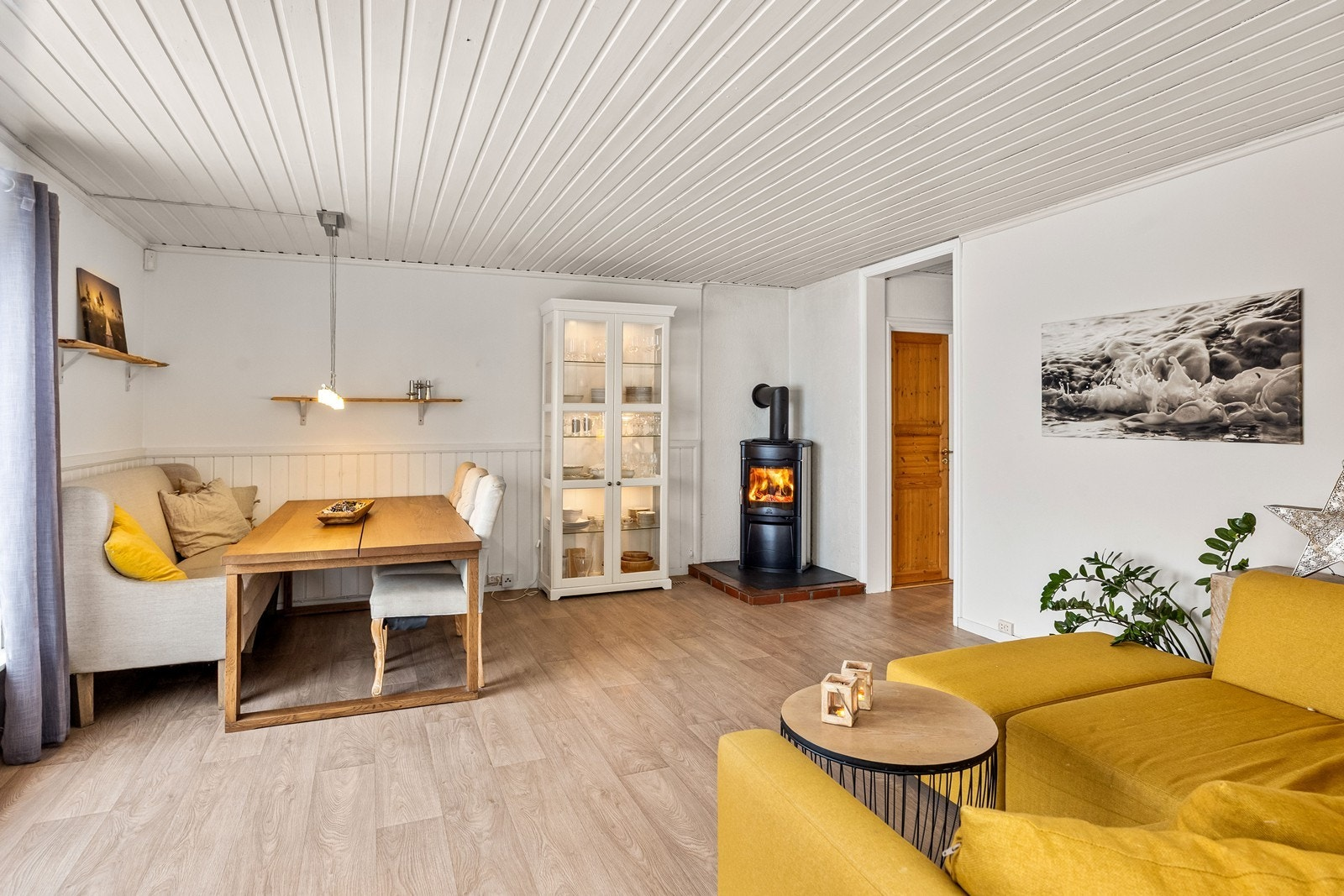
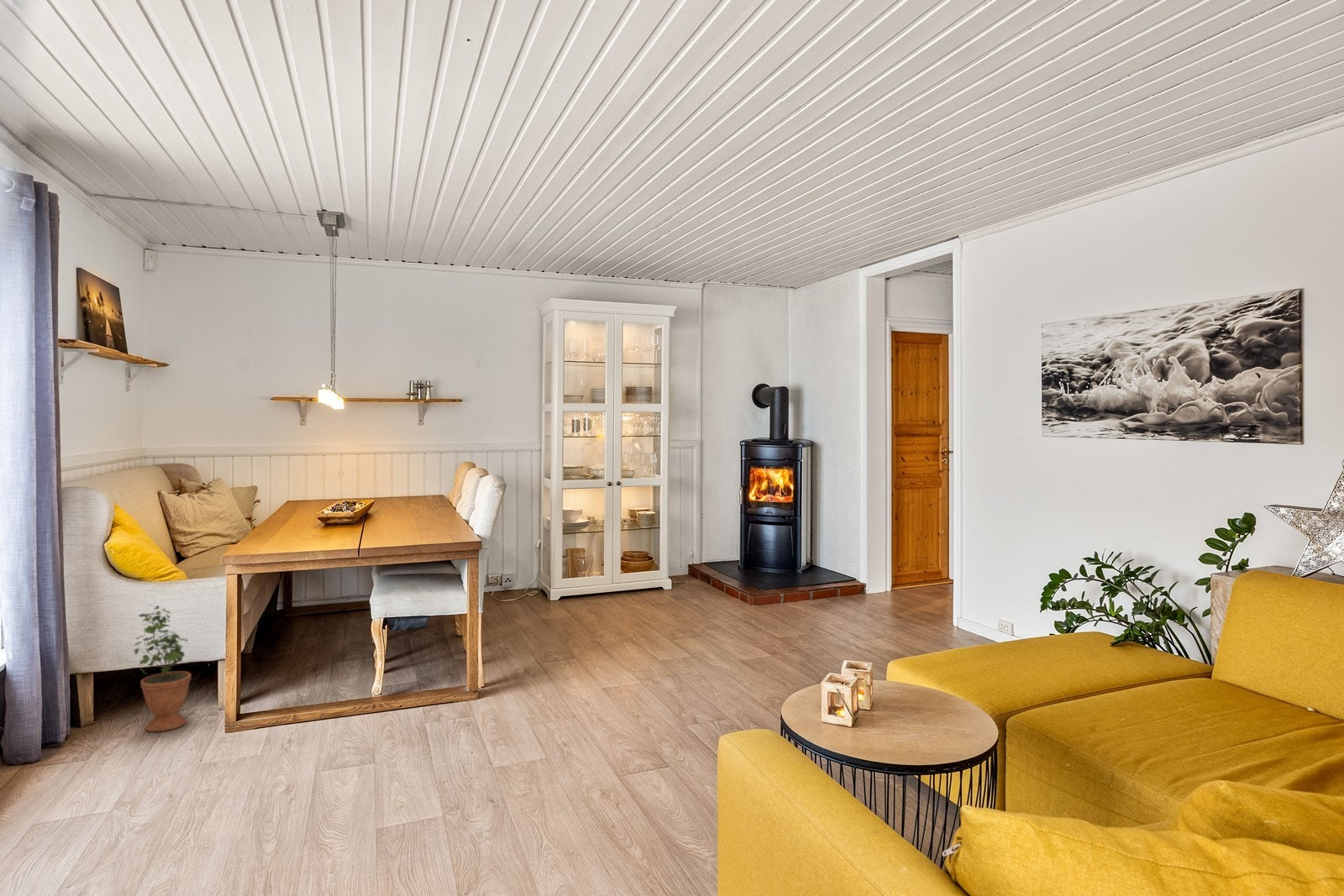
+ potted plant [134,604,192,732]
